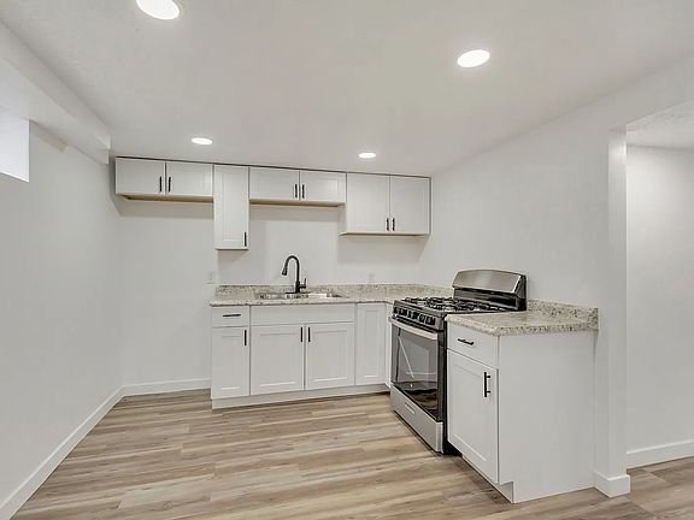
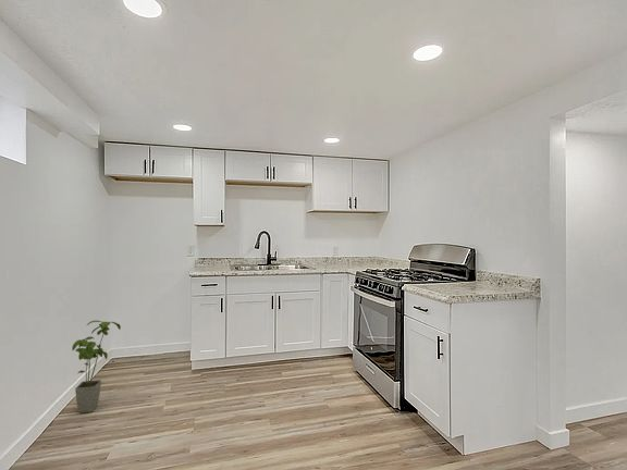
+ house plant [71,320,122,413]
